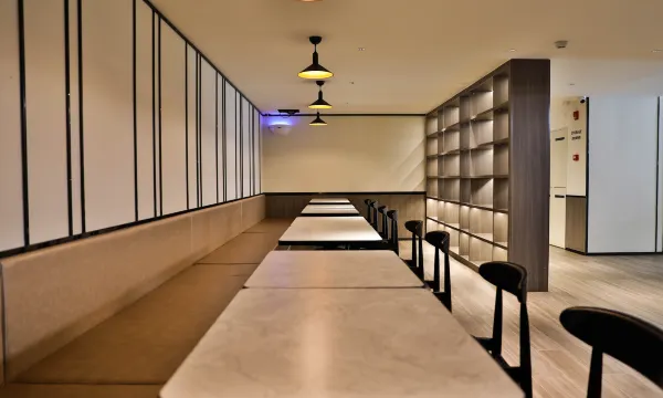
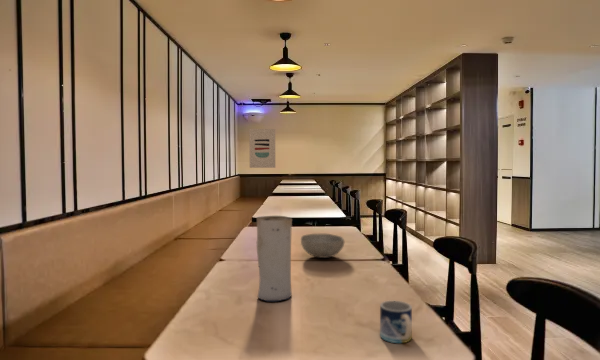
+ mug [379,300,413,344]
+ wall art [248,128,276,169]
+ bowl [300,233,345,259]
+ vase [256,215,293,302]
